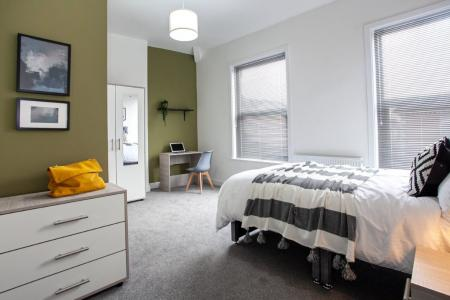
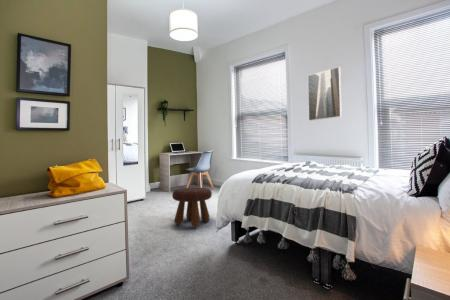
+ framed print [307,66,343,122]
+ footstool [171,186,213,228]
